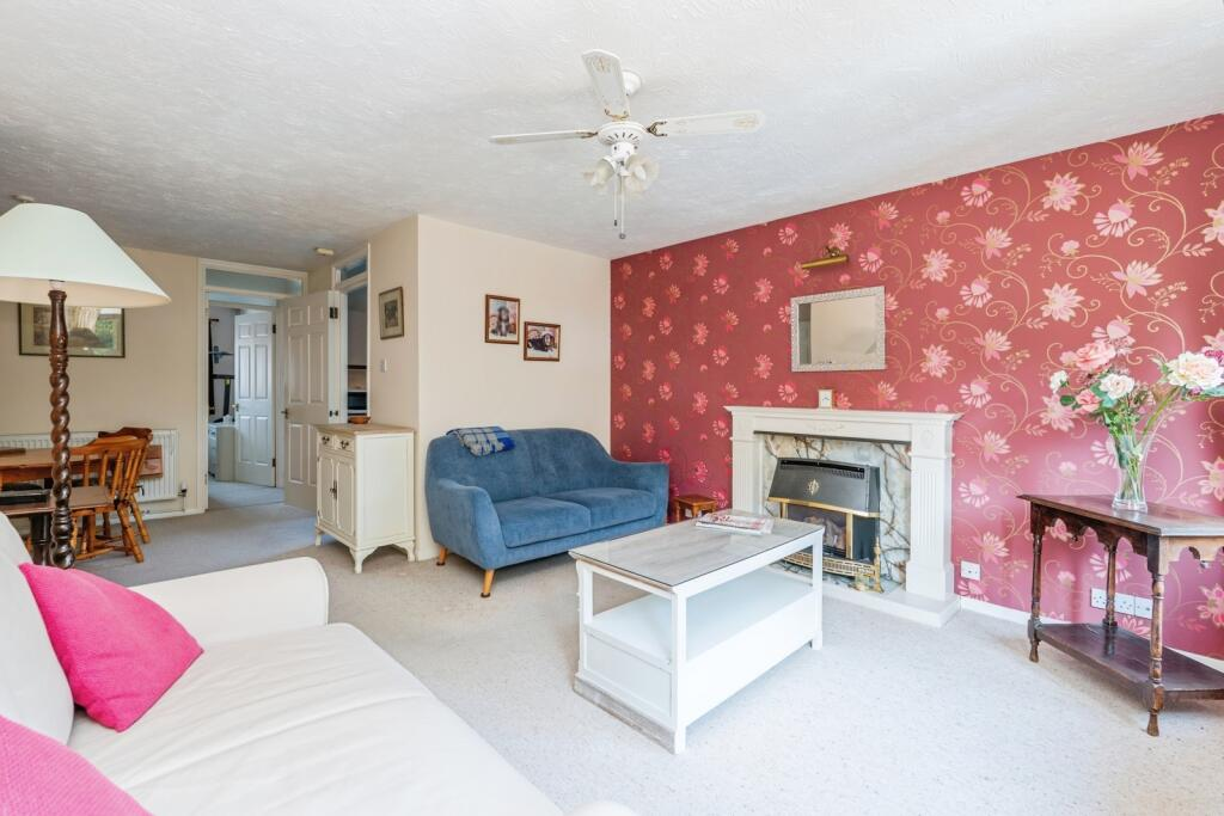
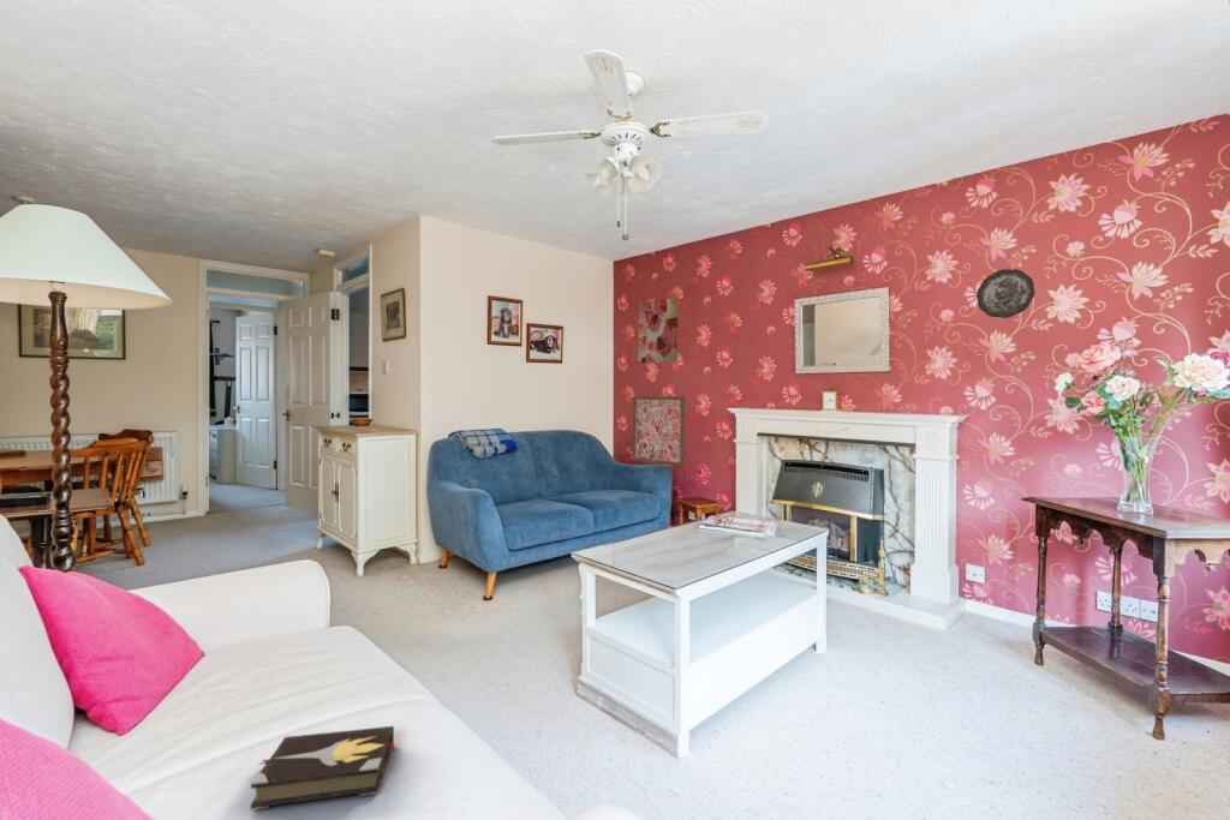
+ wall art [638,297,679,365]
+ hardback book [250,725,396,812]
+ decorative plate [975,268,1035,319]
+ wall art [632,395,686,468]
